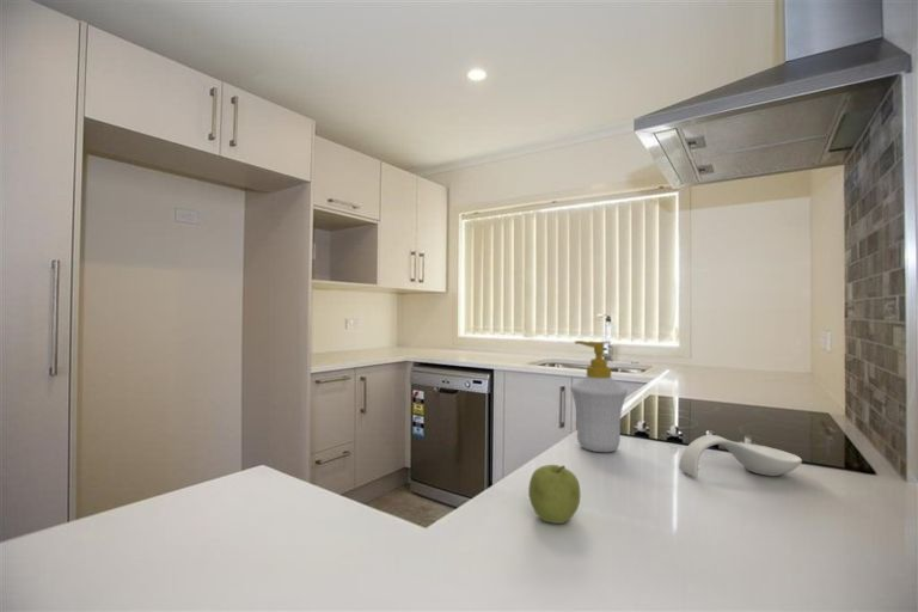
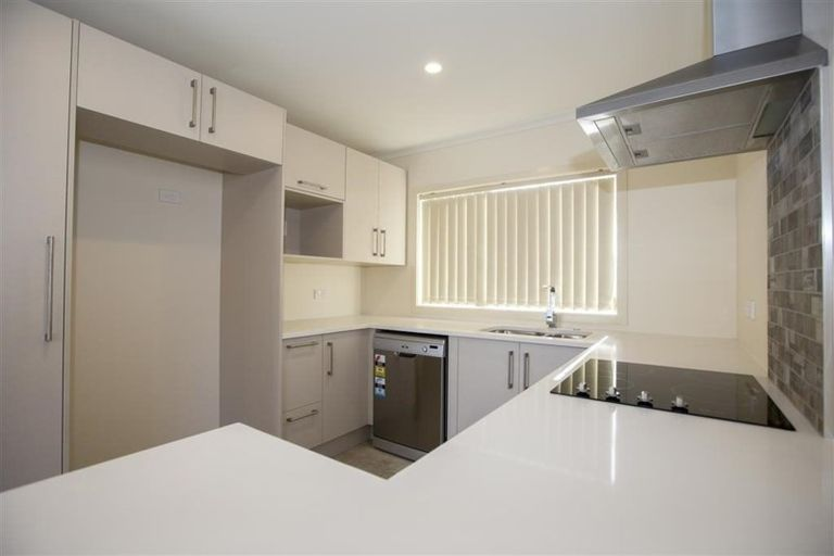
- soap bottle [569,339,629,453]
- fruit [527,464,581,525]
- spoon rest [678,434,803,478]
